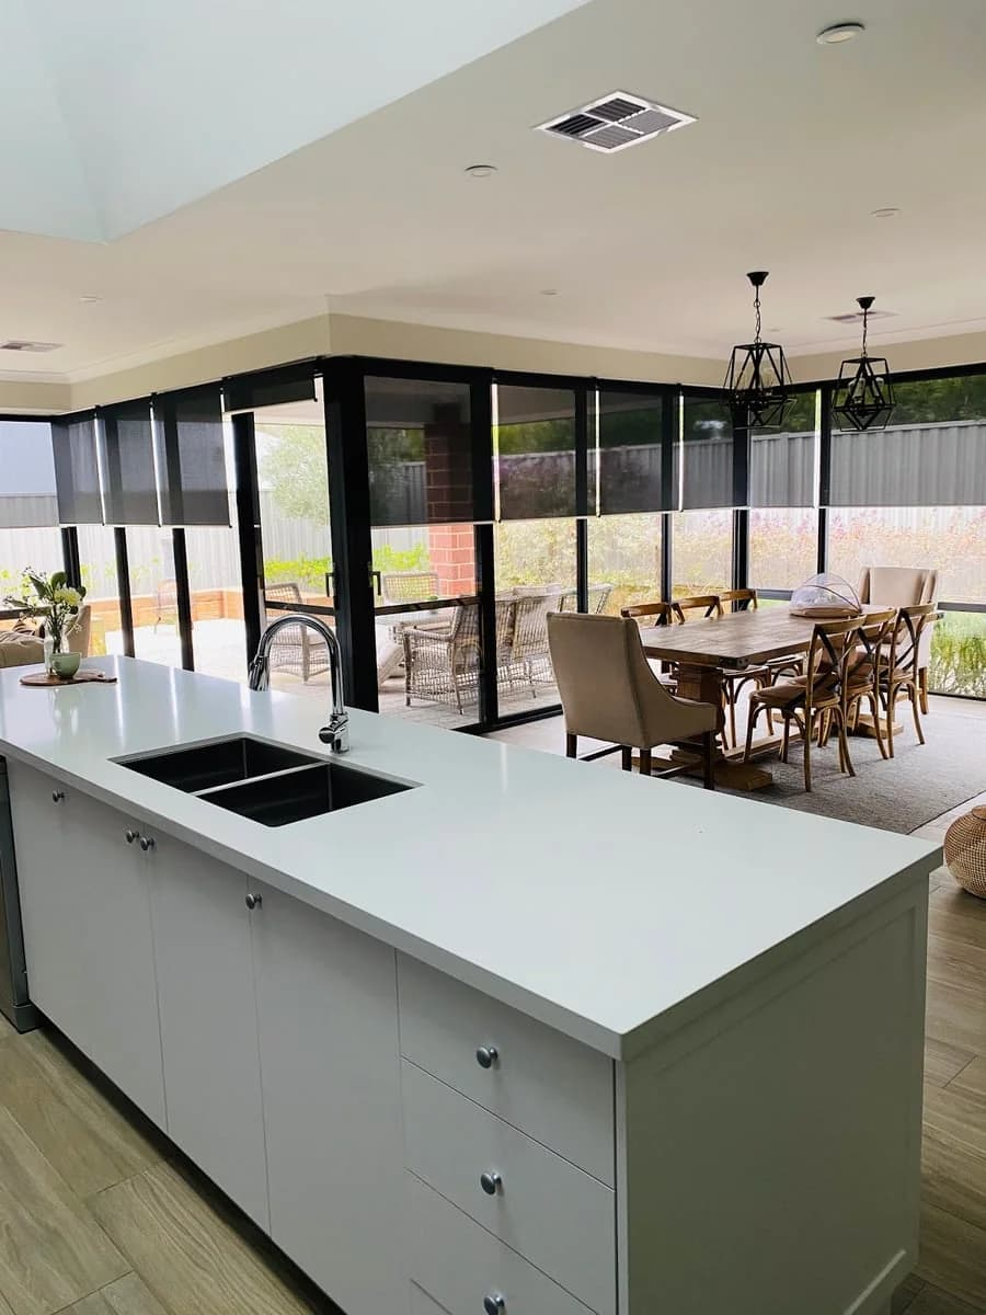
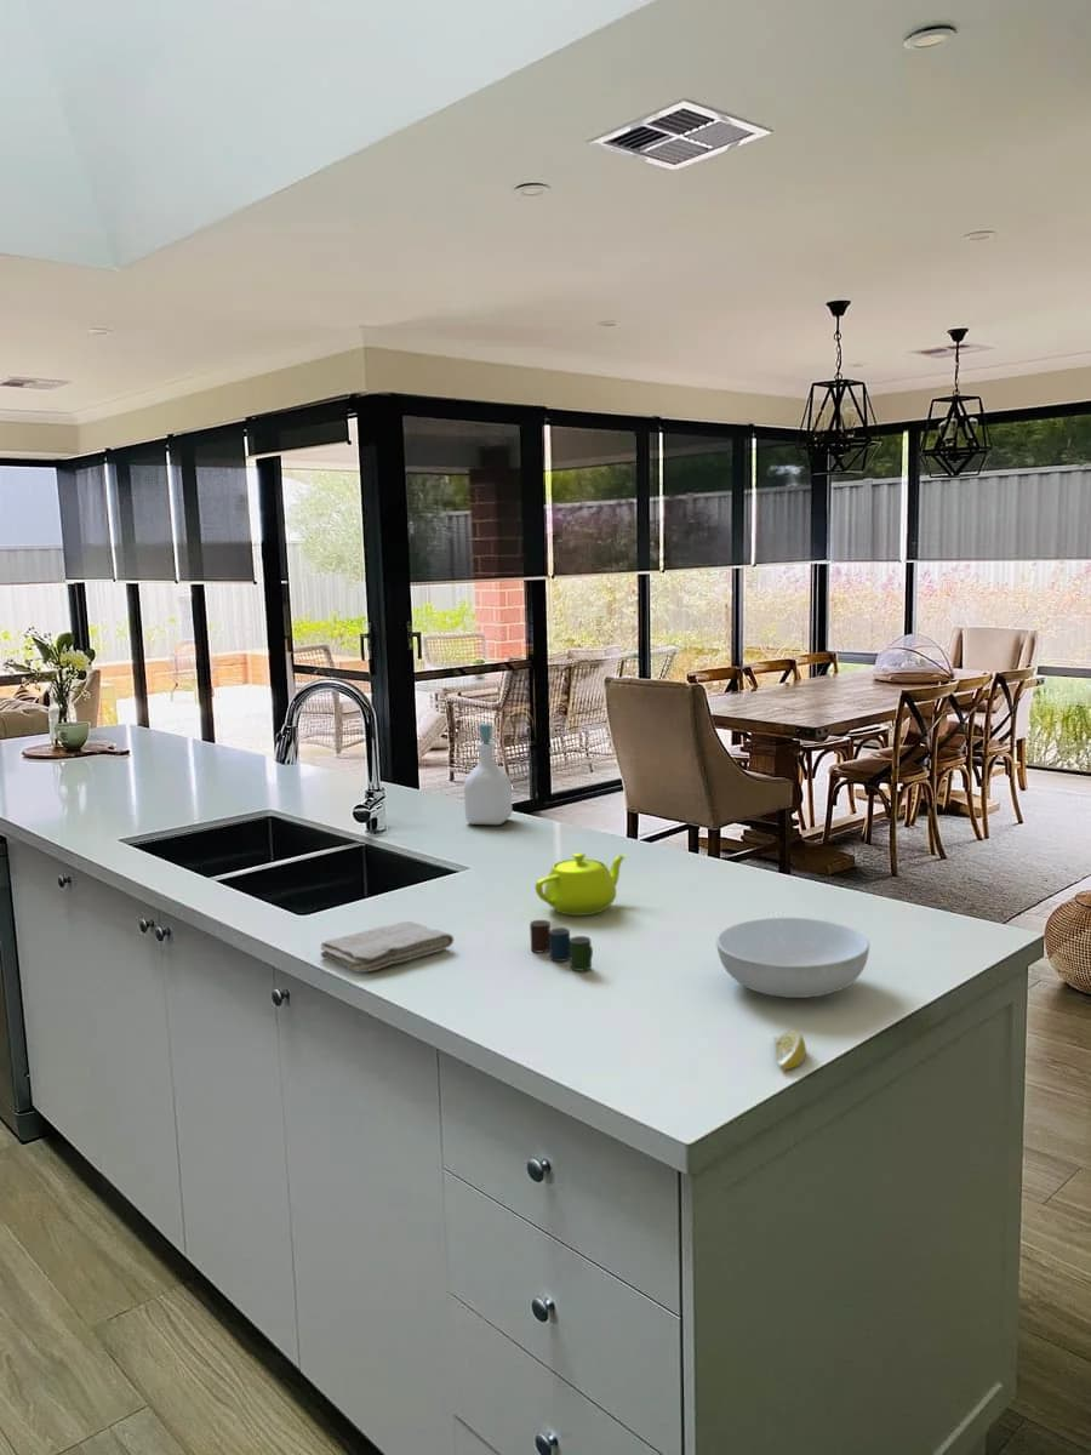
+ soap bottle [463,723,514,826]
+ washcloth [320,920,455,974]
+ serving bowl [715,917,870,999]
+ cup [529,919,594,972]
+ teapot [535,852,628,917]
+ lemon [772,1029,807,1072]
